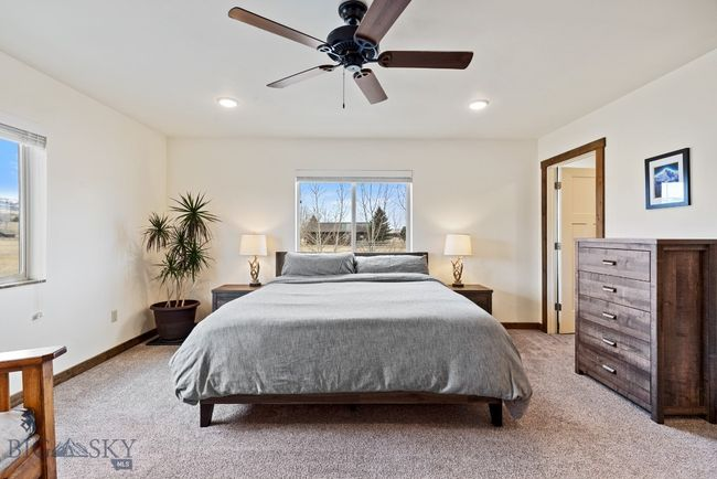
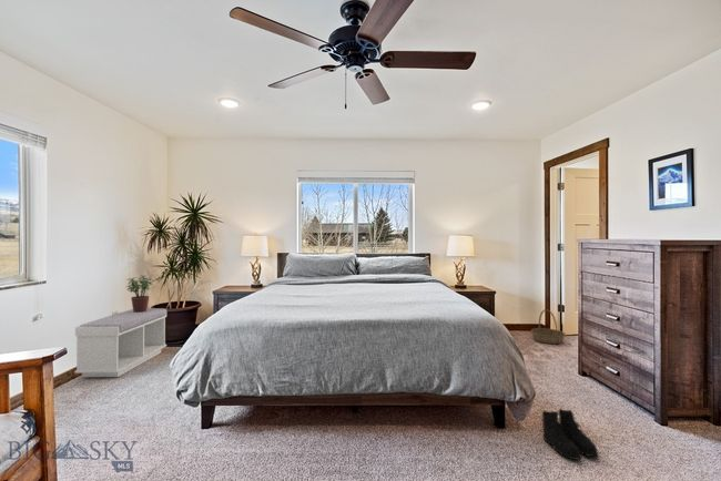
+ bench [73,307,167,378]
+ boots [540,408,600,461]
+ potted plant [125,274,153,313]
+ basket [530,308,567,345]
